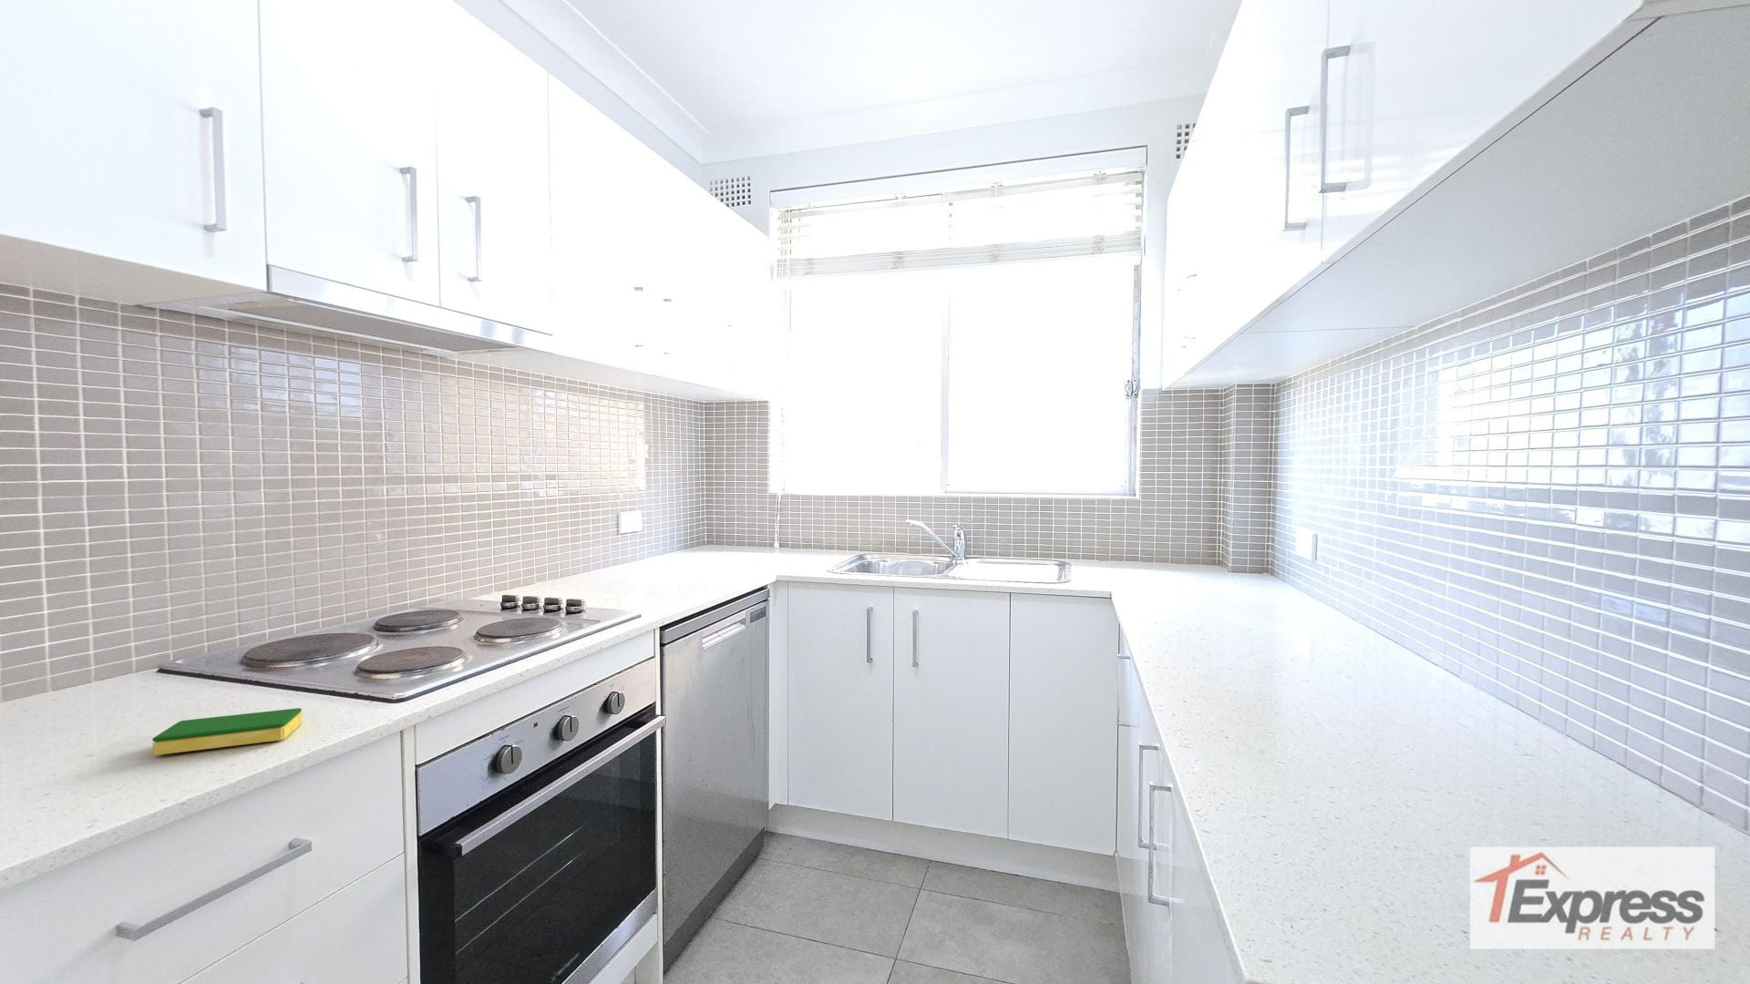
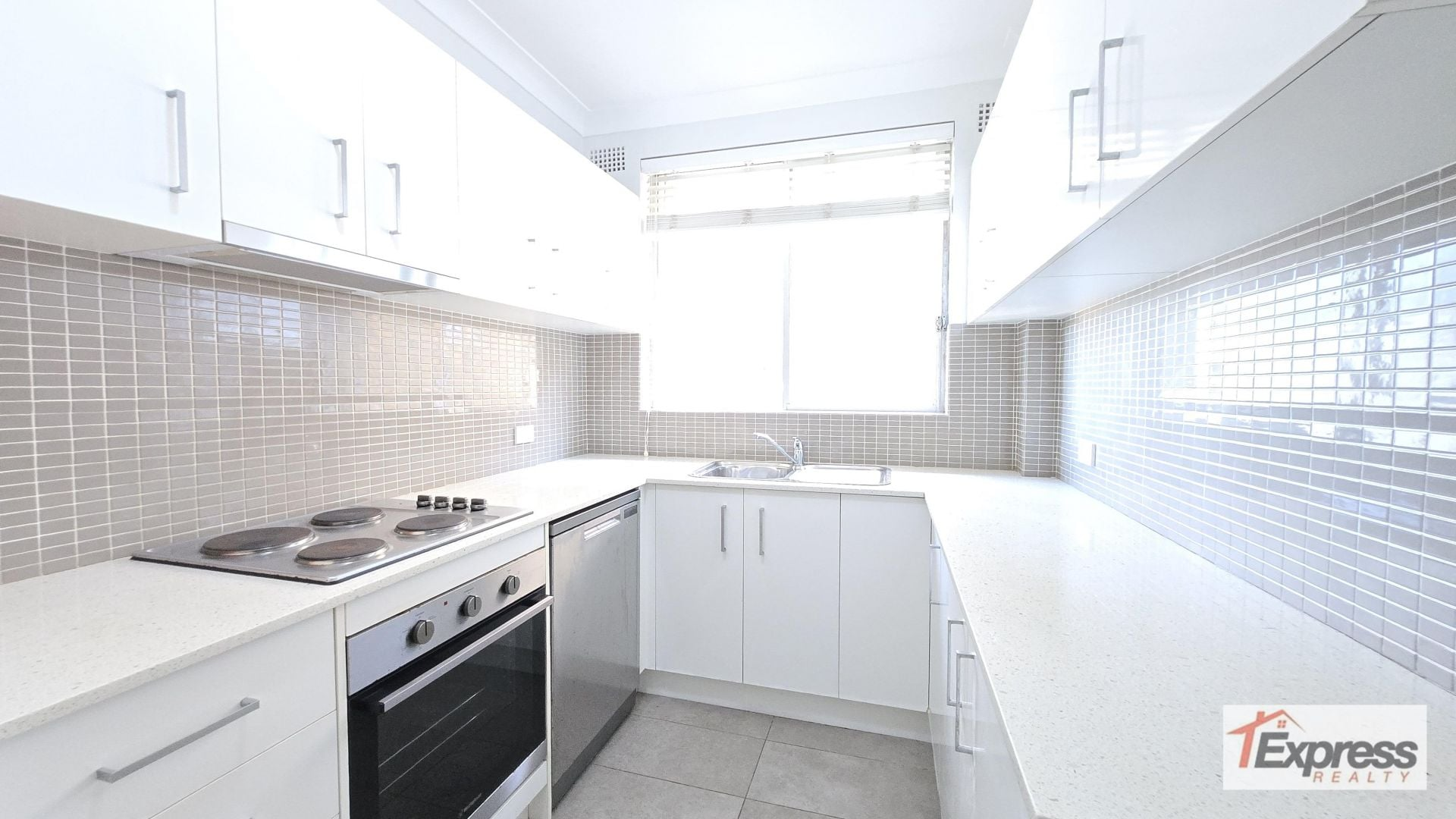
- dish sponge [153,706,303,756]
